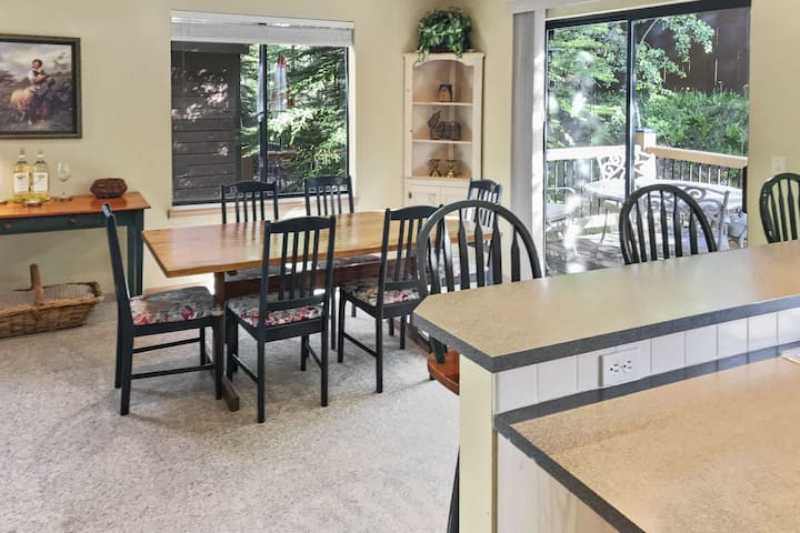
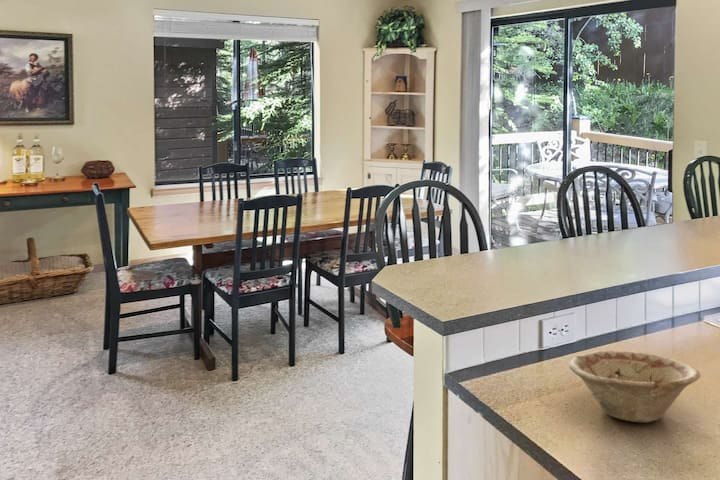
+ dish [568,349,701,424]
